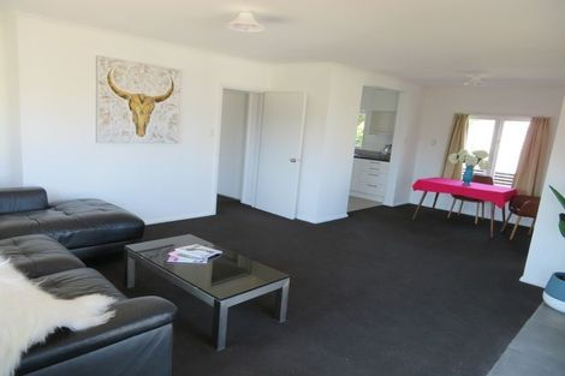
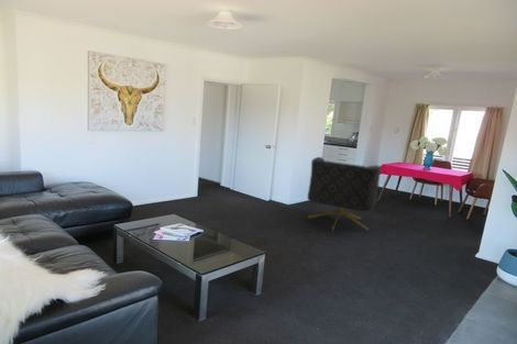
+ armchair [307,156,382,232]
